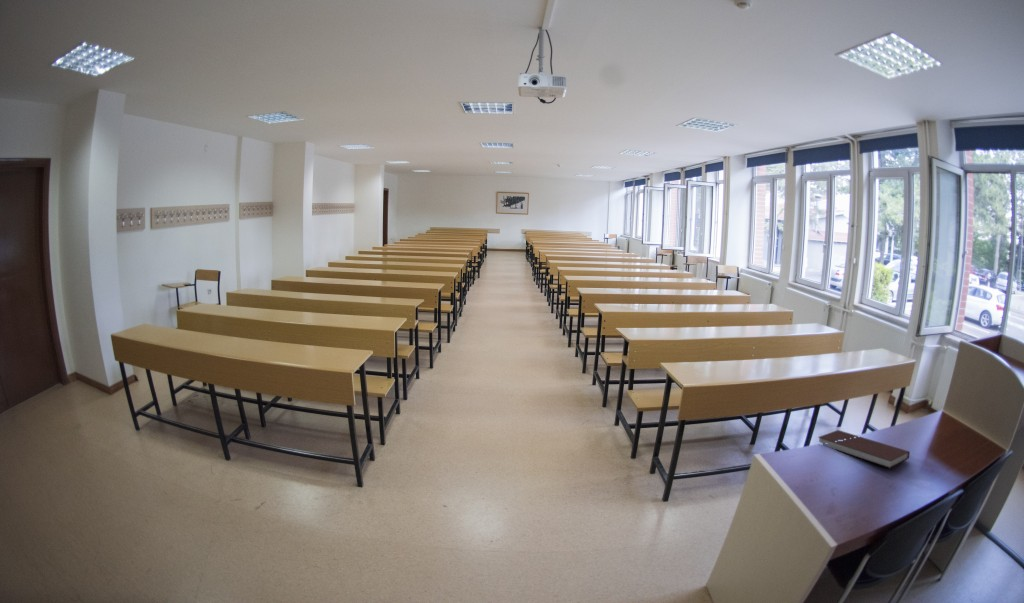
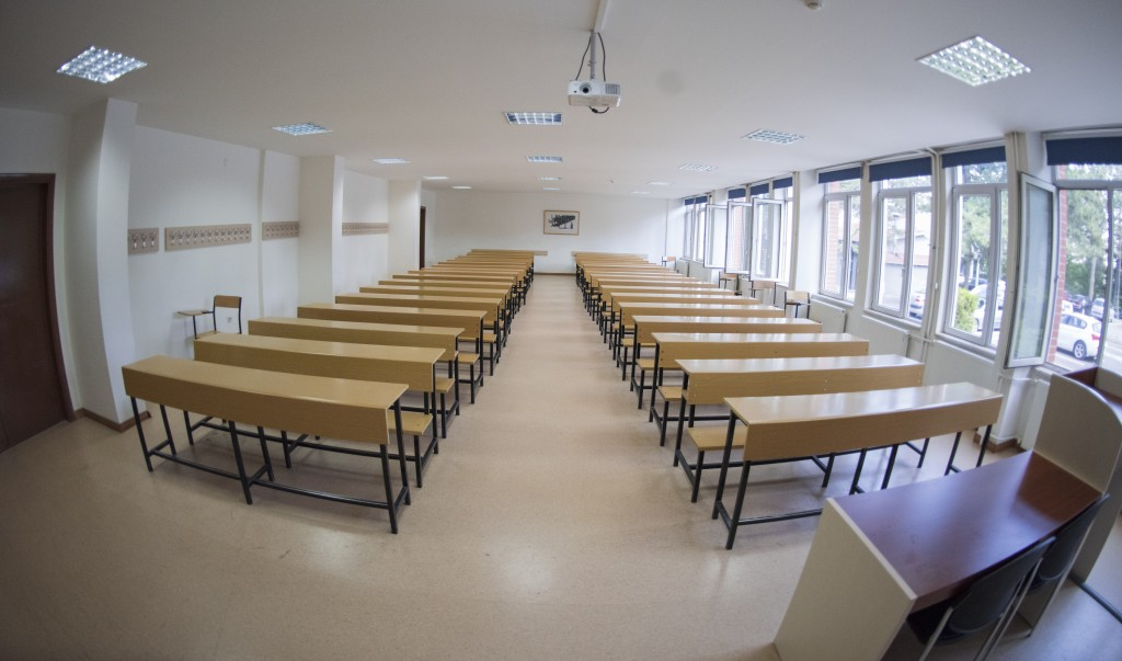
- notebook [817,429,911,469]
